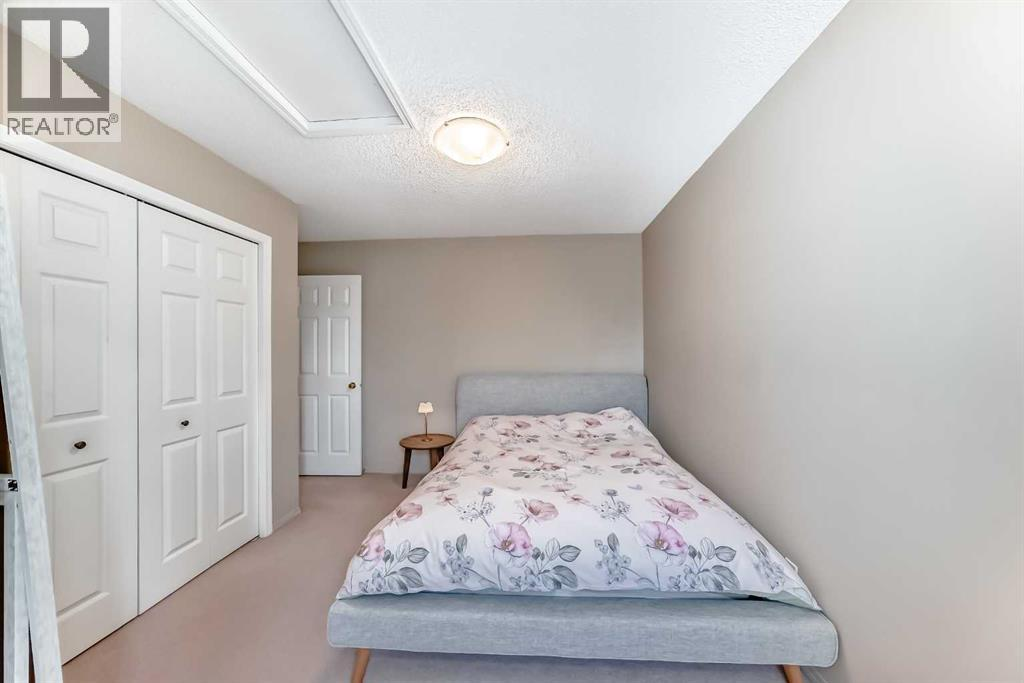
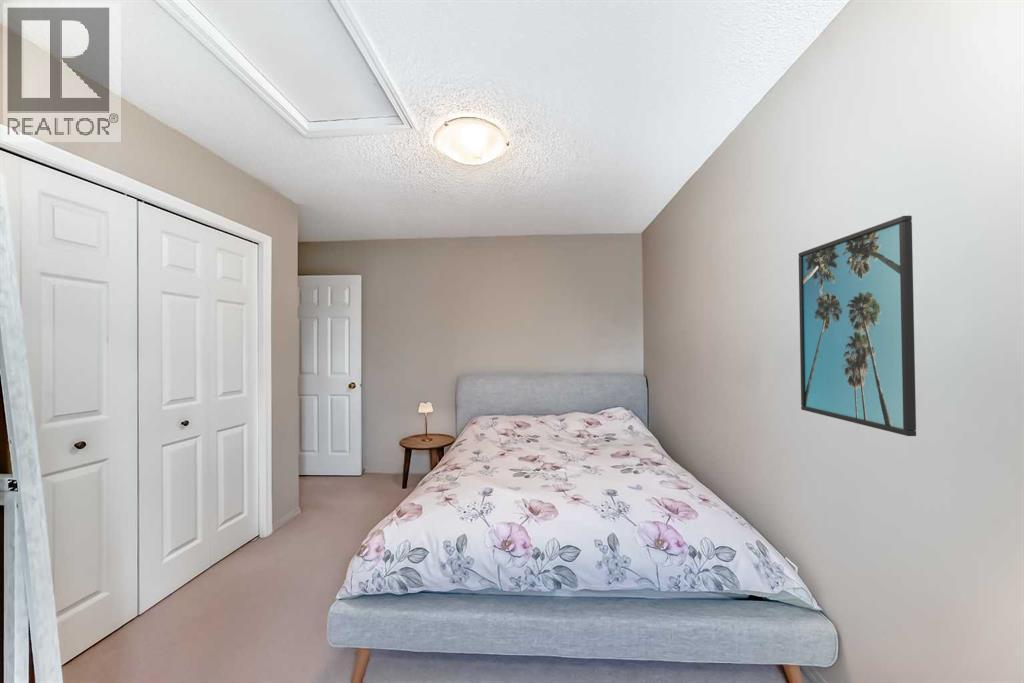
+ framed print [798,215,917,437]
